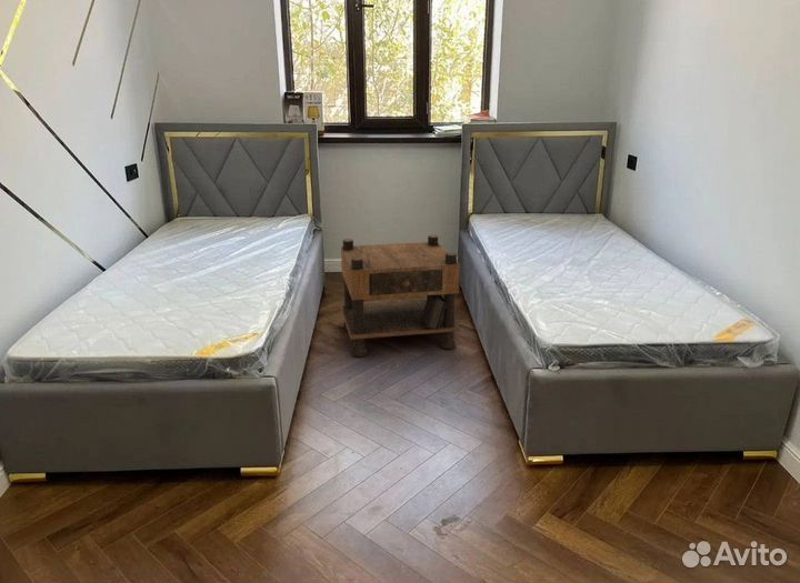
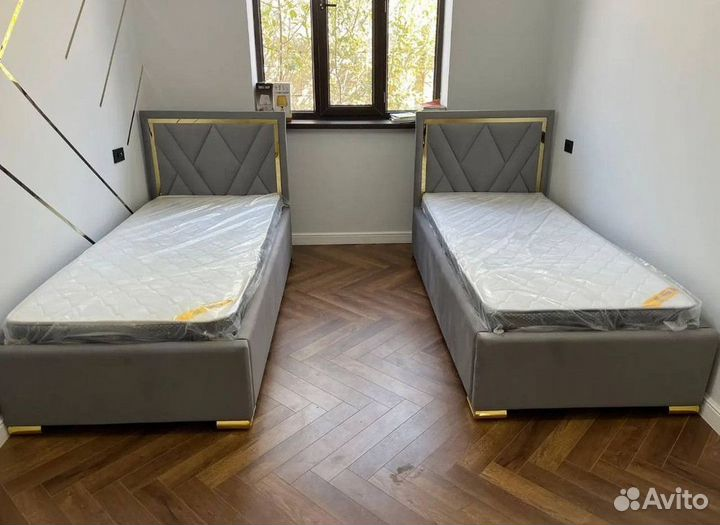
- nightstand [339,234,461,358]
